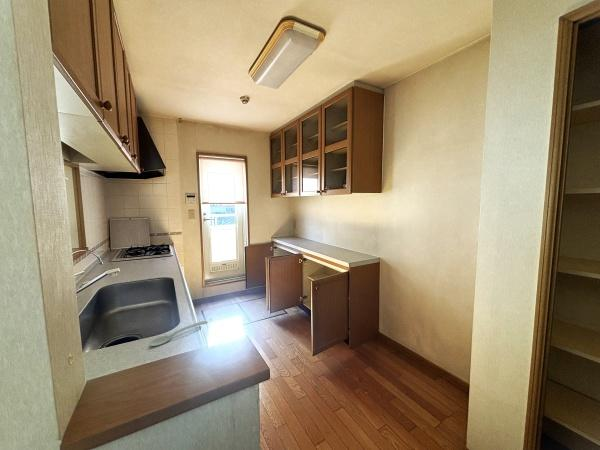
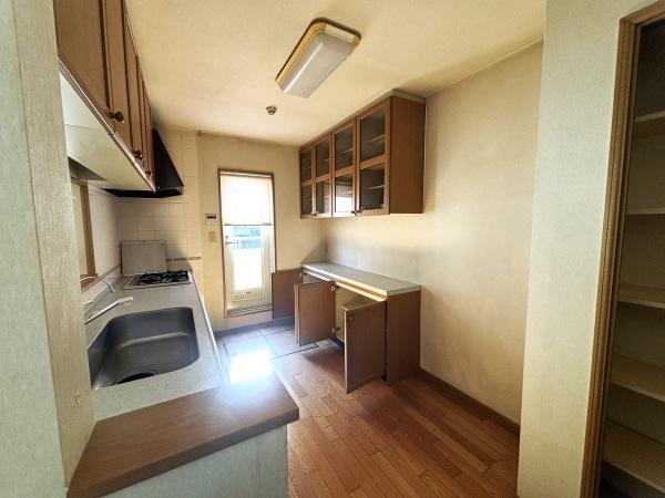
- spoon [148,320,209,347]
